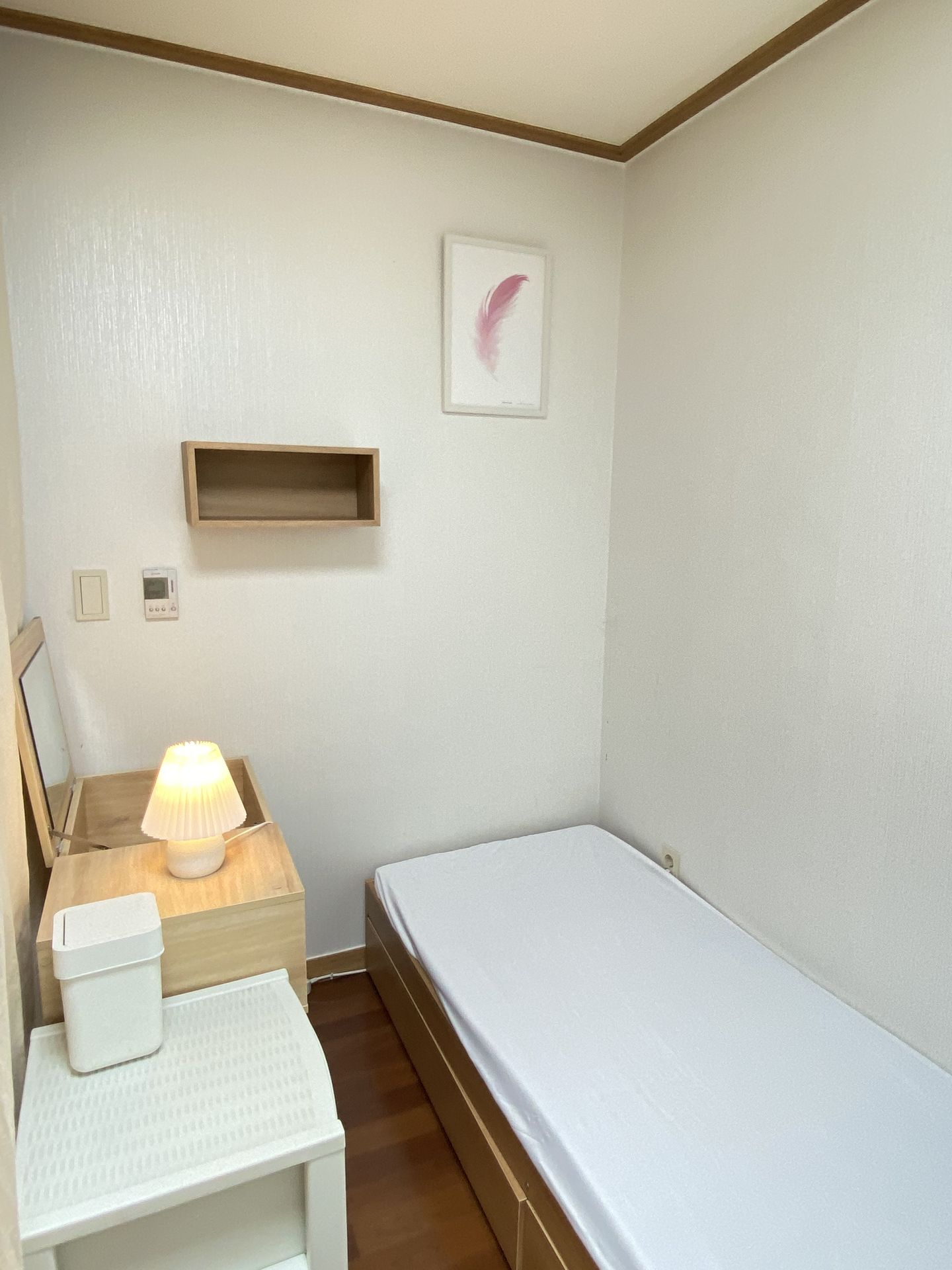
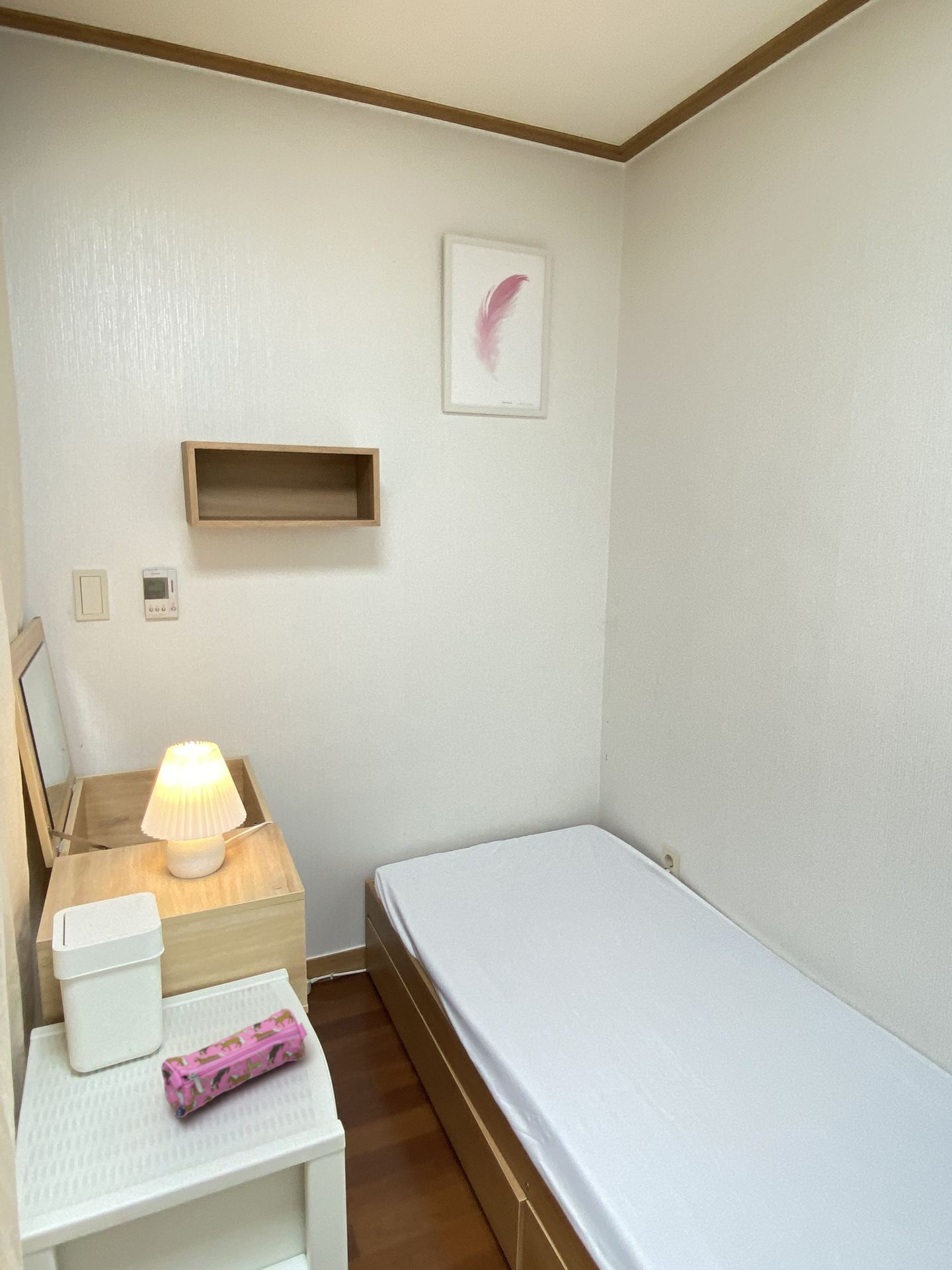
+ pencil case [161,1008,308,1119]
